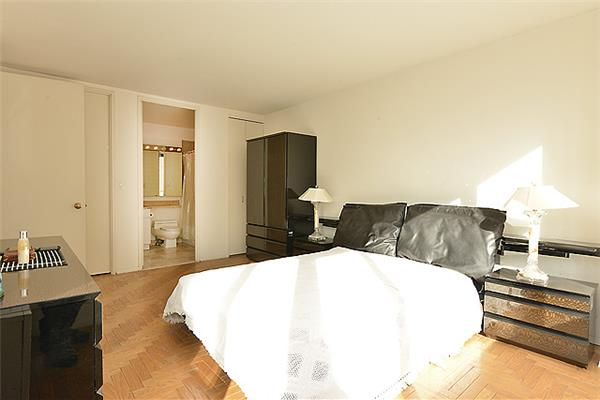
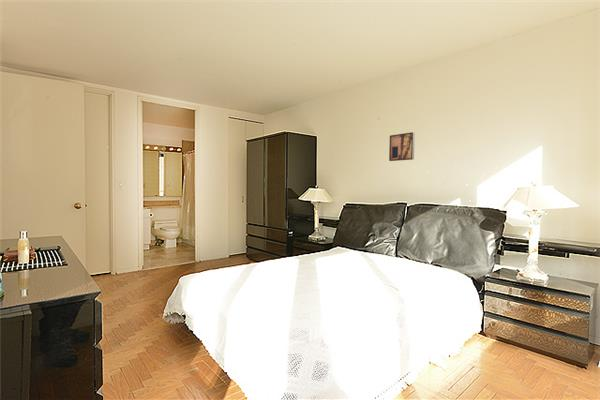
+ wall art [388,131,416,162]
